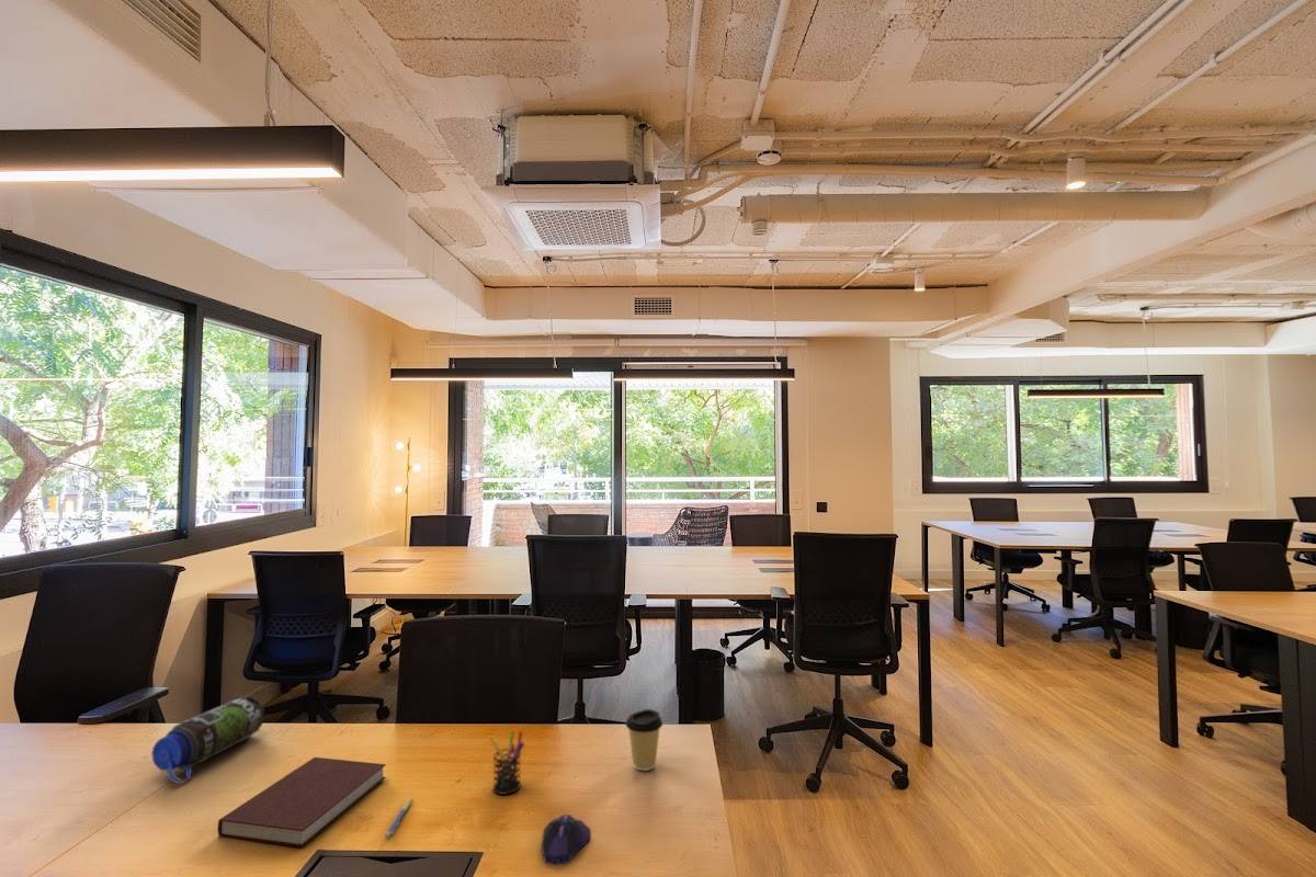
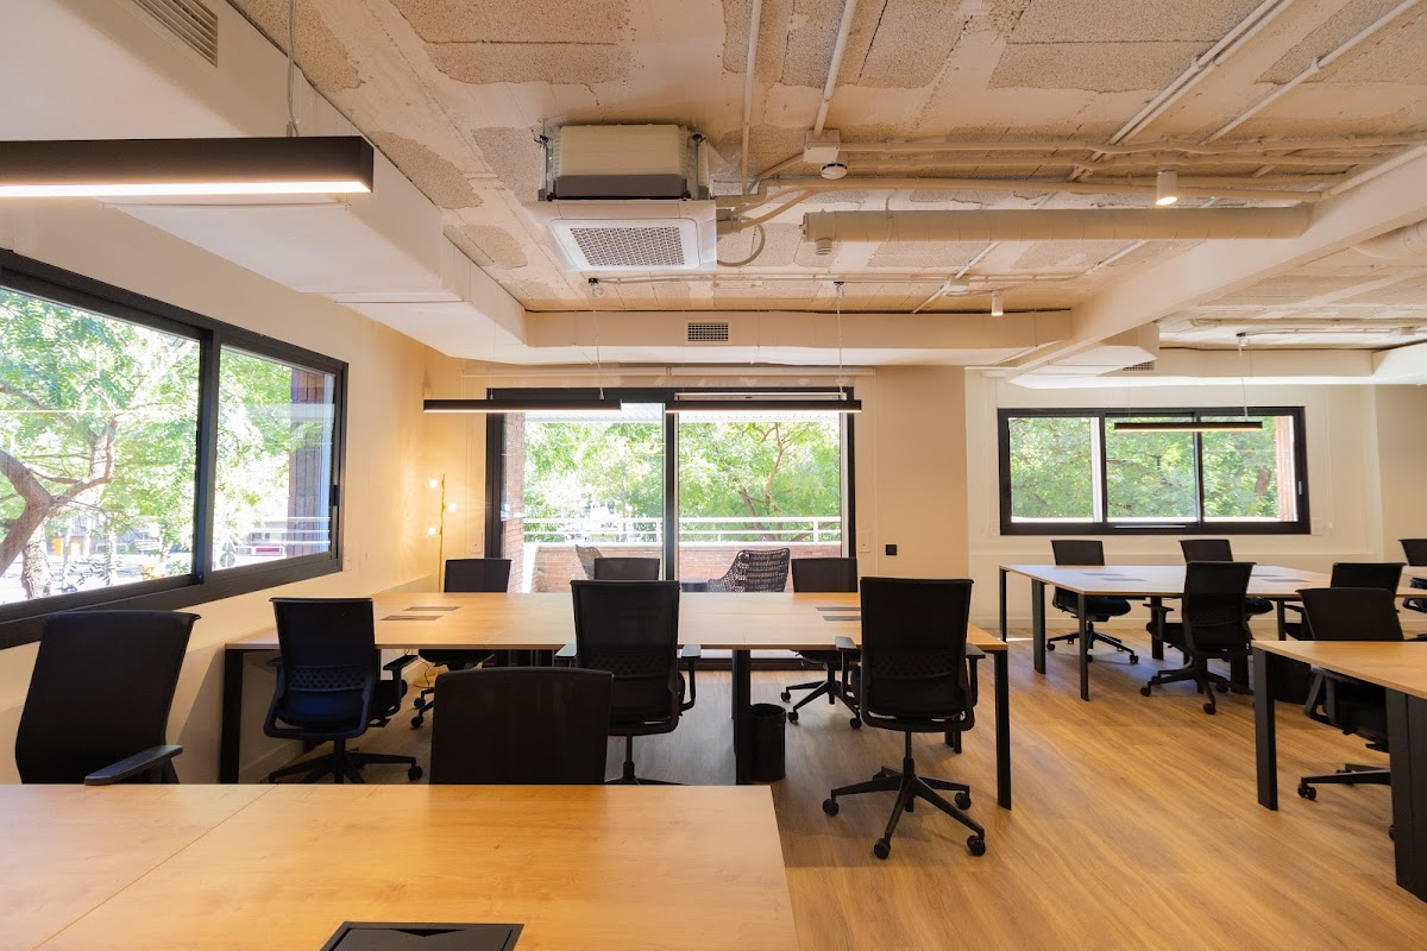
- computer mouse [541,813,591,866]
- coffee cup [625,708,663,772]
- notebook [217,756,387,847]
- water bottle [151,695,265,785]
- pen holder [488,729,525,796]
- pen [384,797,413,839]
